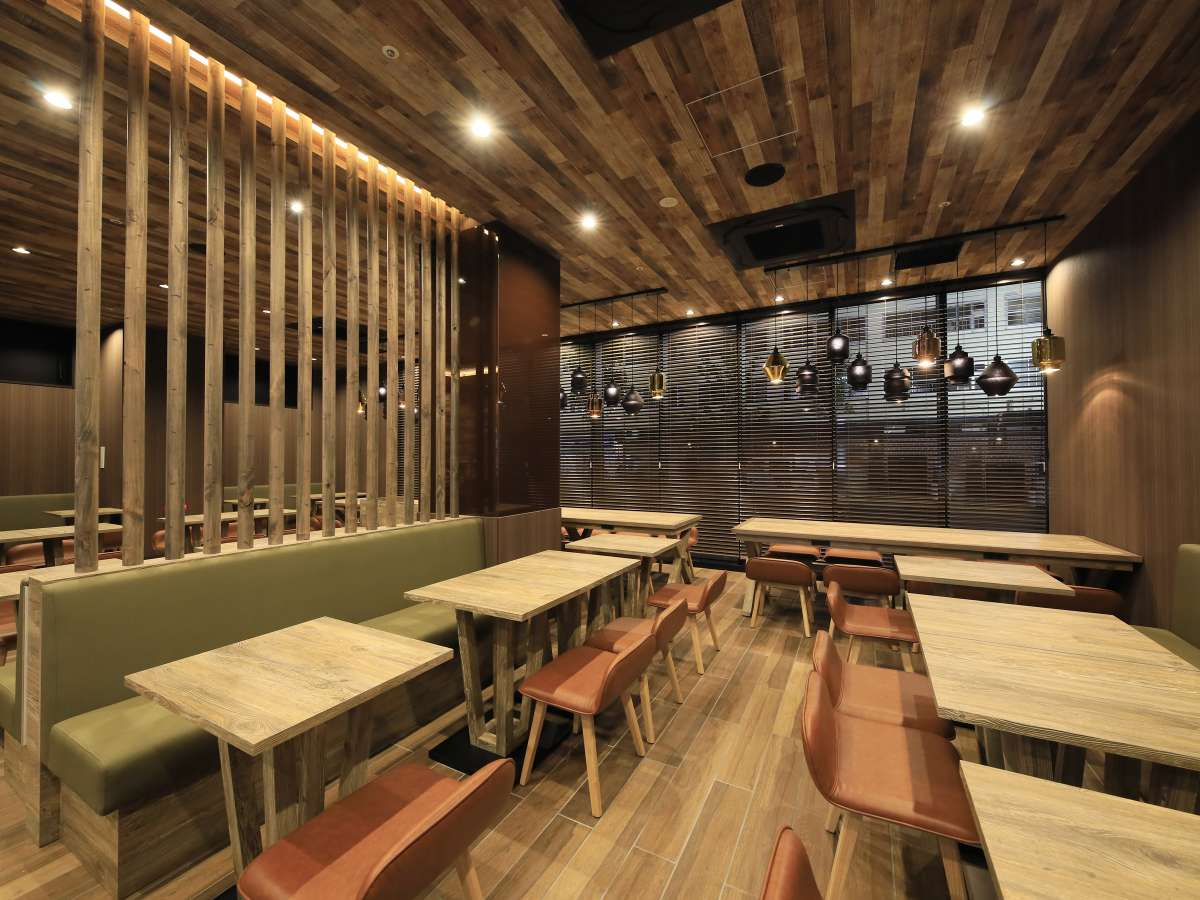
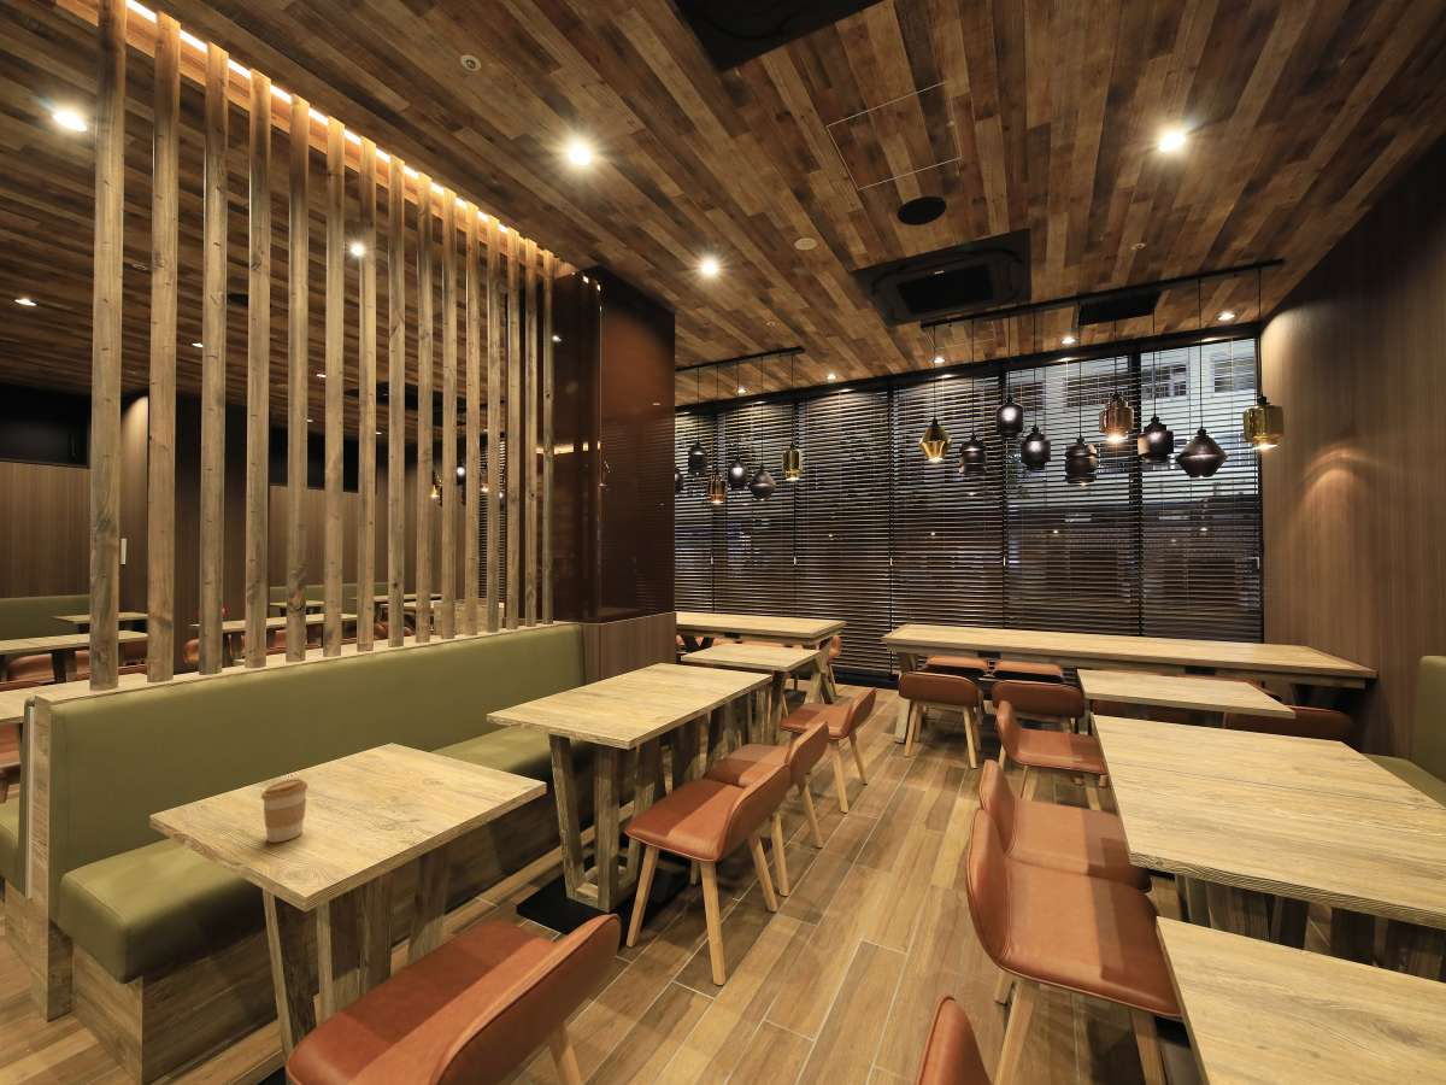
+ coffee cup [260,778,310,844]
